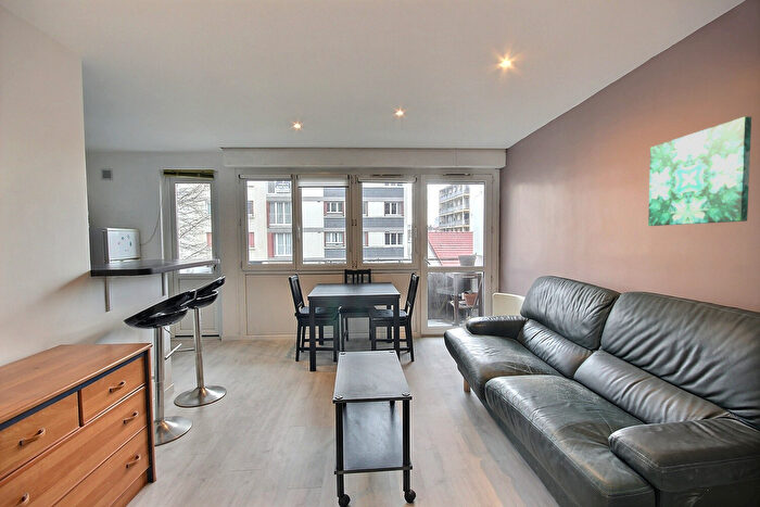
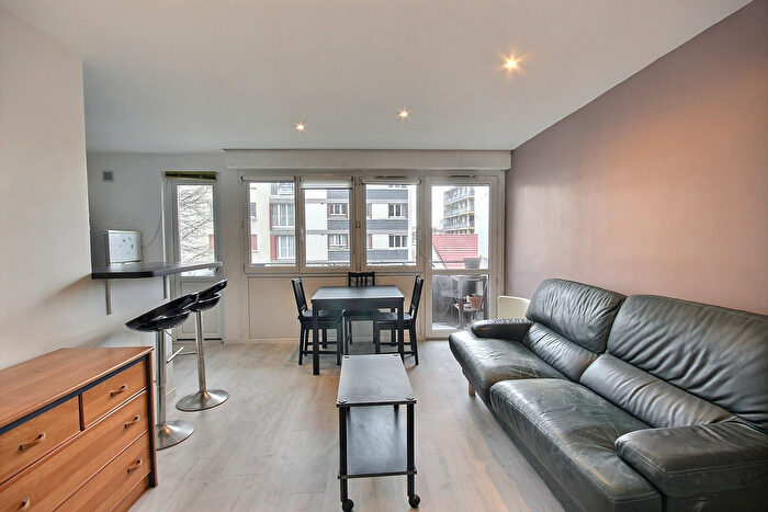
- wall art [647,115,752,227]
